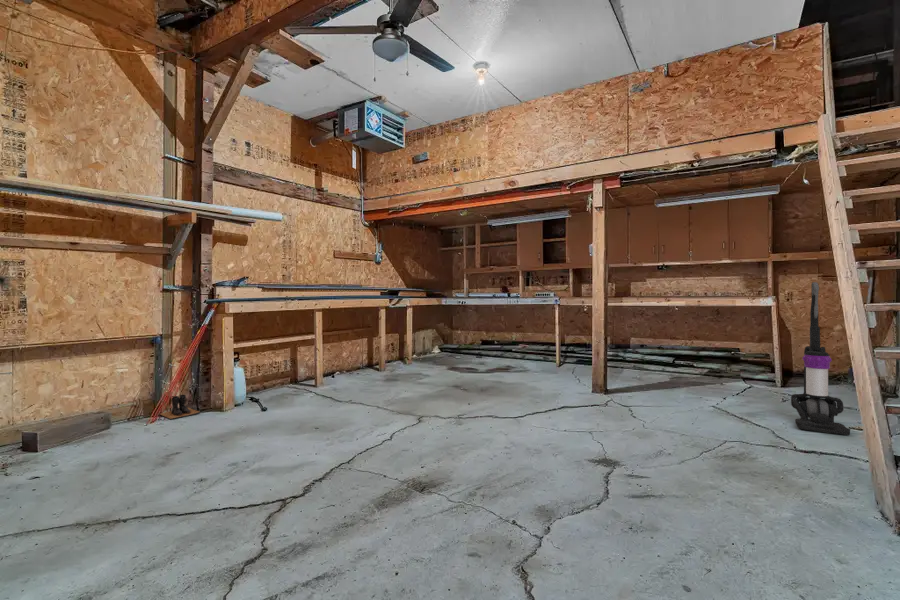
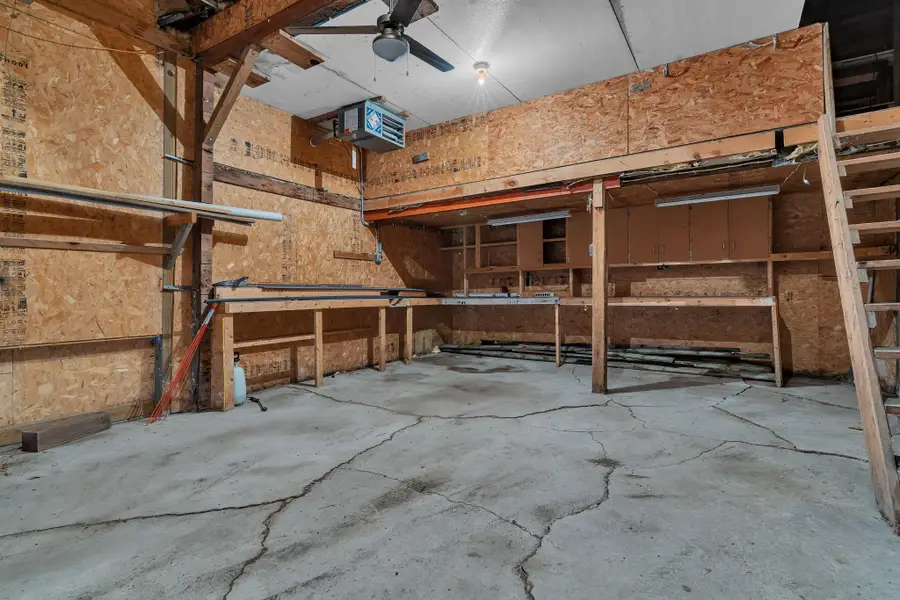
- boots [158,394,201,420]
- vacuum cleaner [790,281,851,436]
